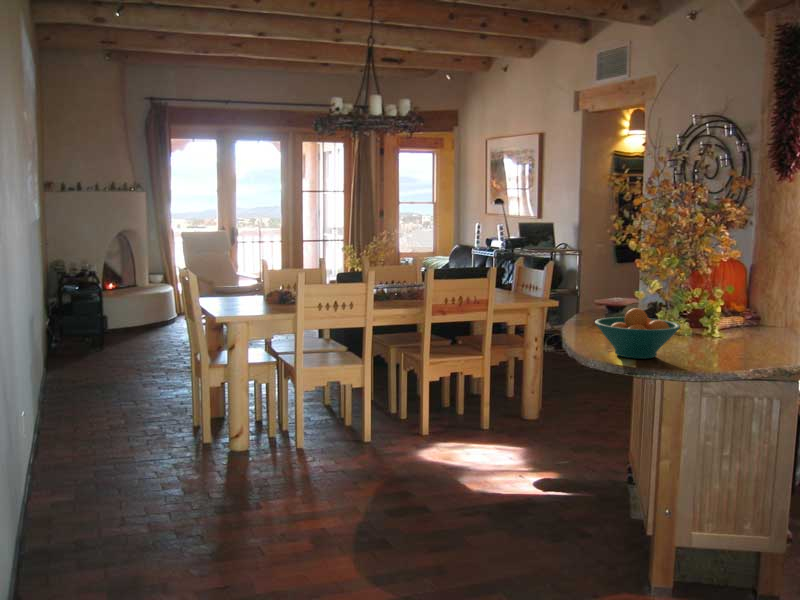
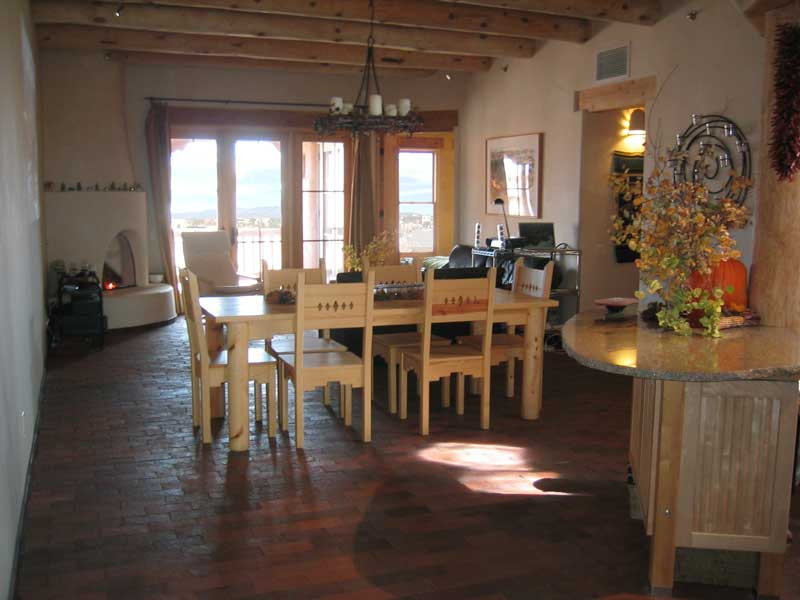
- fruit bowl [594,307,682,360]
